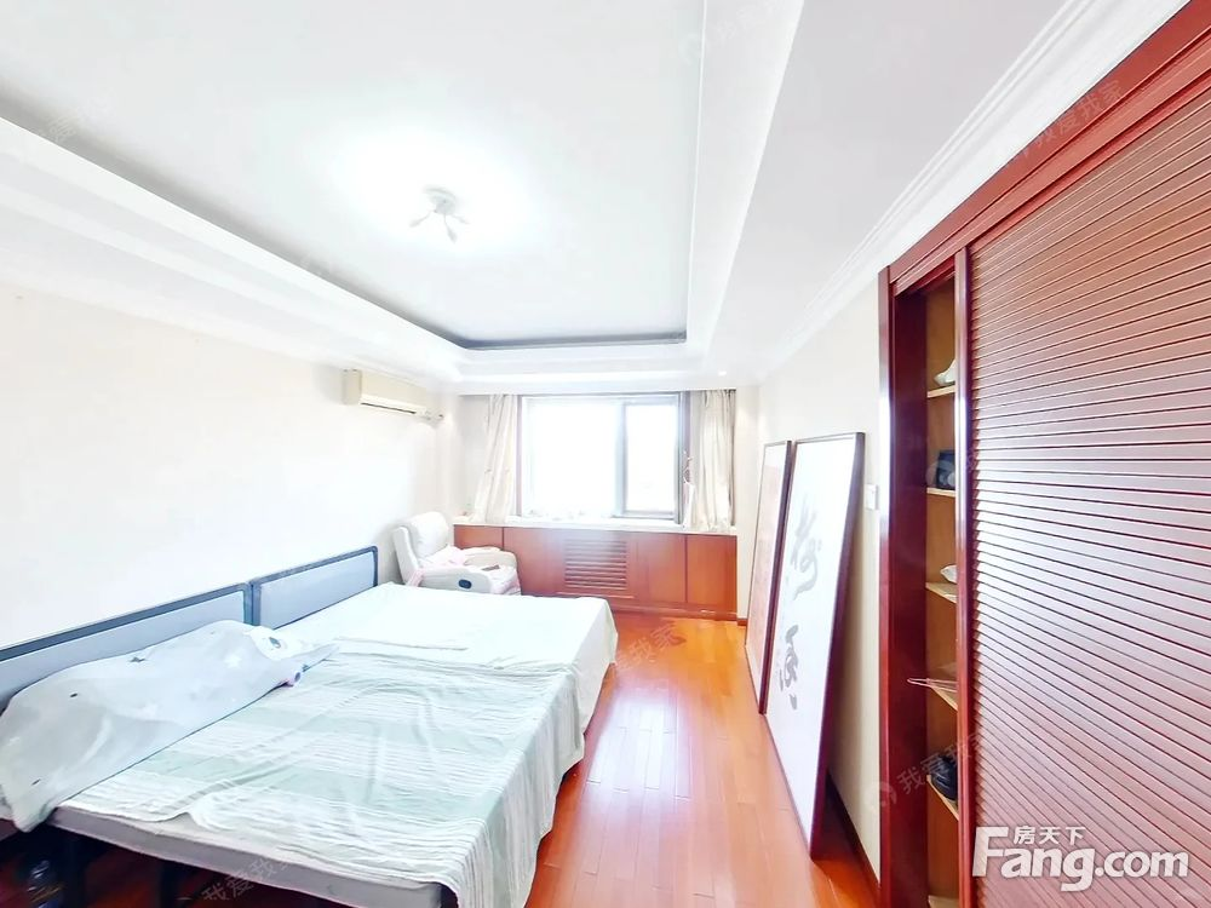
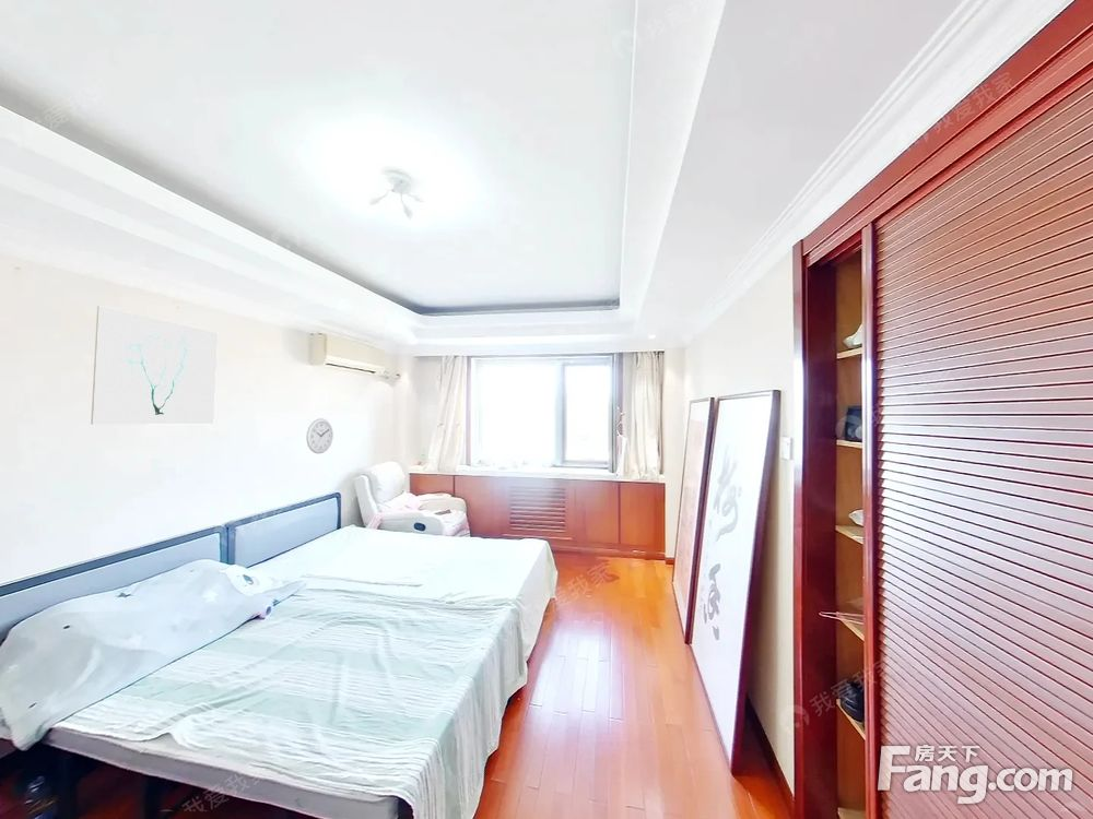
+ wall clock [305,417,334,454]
+ wall art [90,305,219,426]
